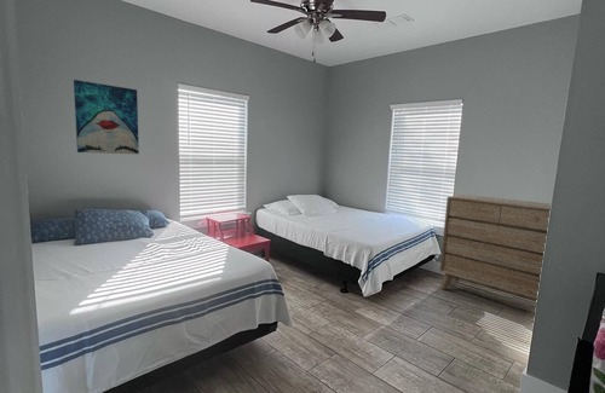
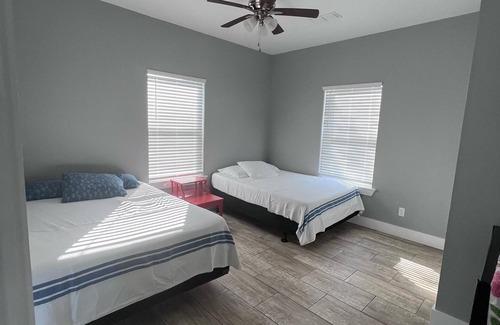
- wall art [73,79,140,156]
- dresser [439,193,552,304]
